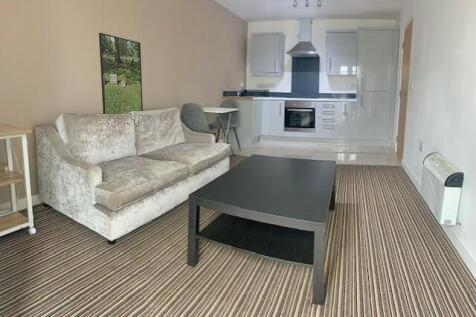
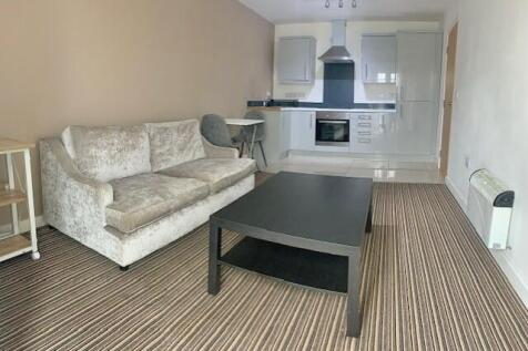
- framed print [98,32,144,115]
